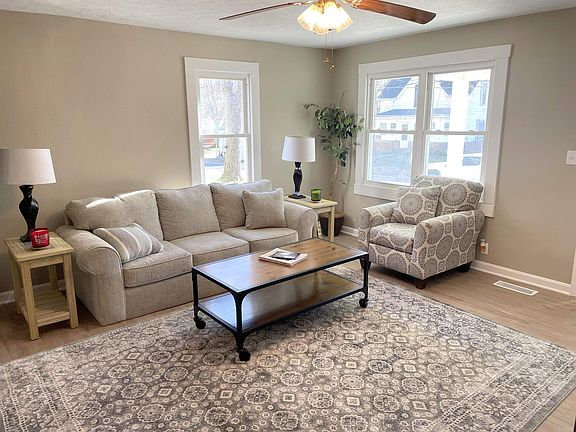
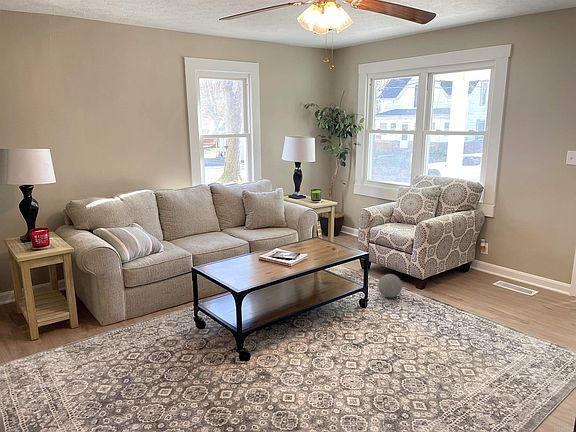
+ decorative ball [377,273,403,299]
